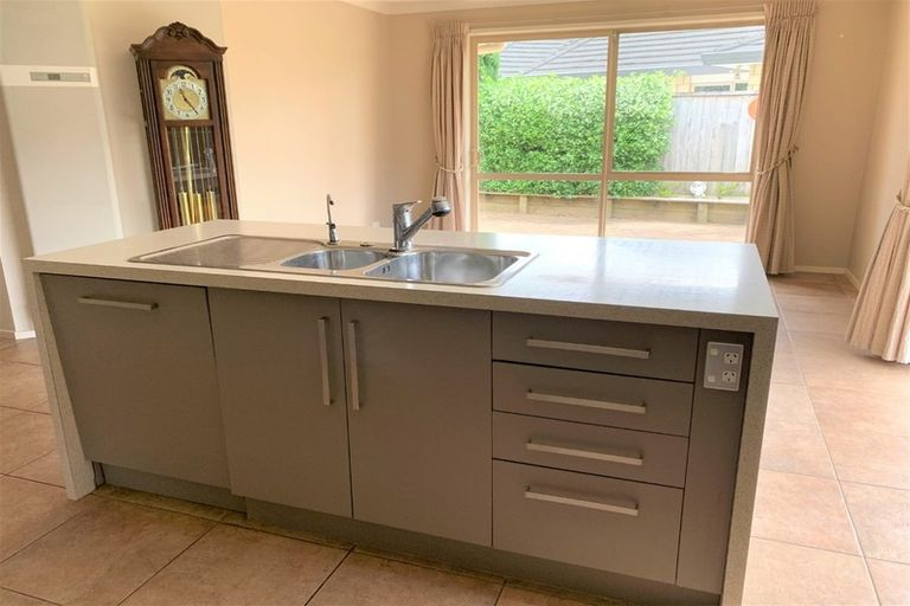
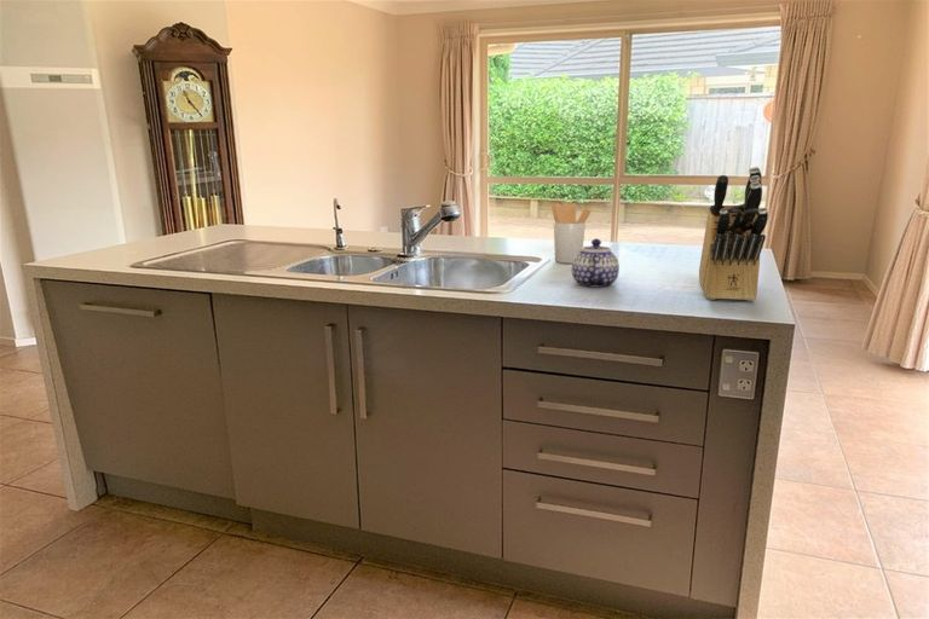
+ utensil holder [550,202,593,265]
+ teapot [571,237,621,288]
+ knife block [698,166,769,302]
